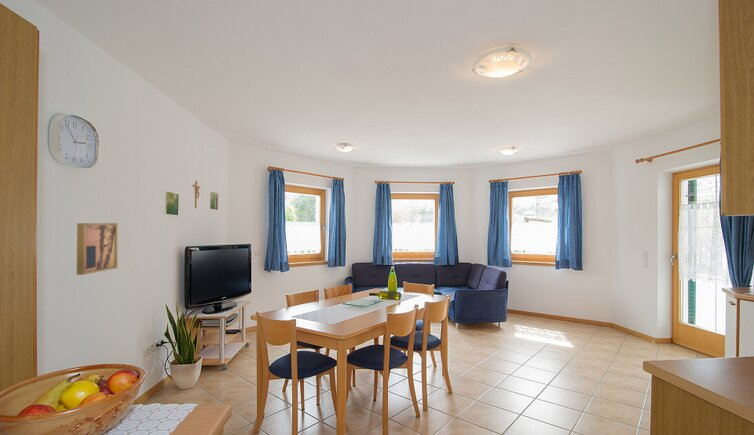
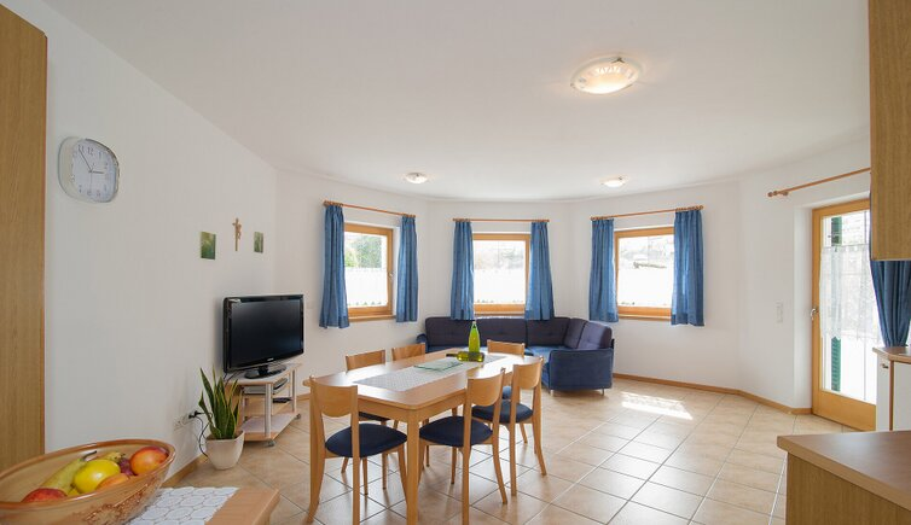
- wall art [76,222,119,276]
